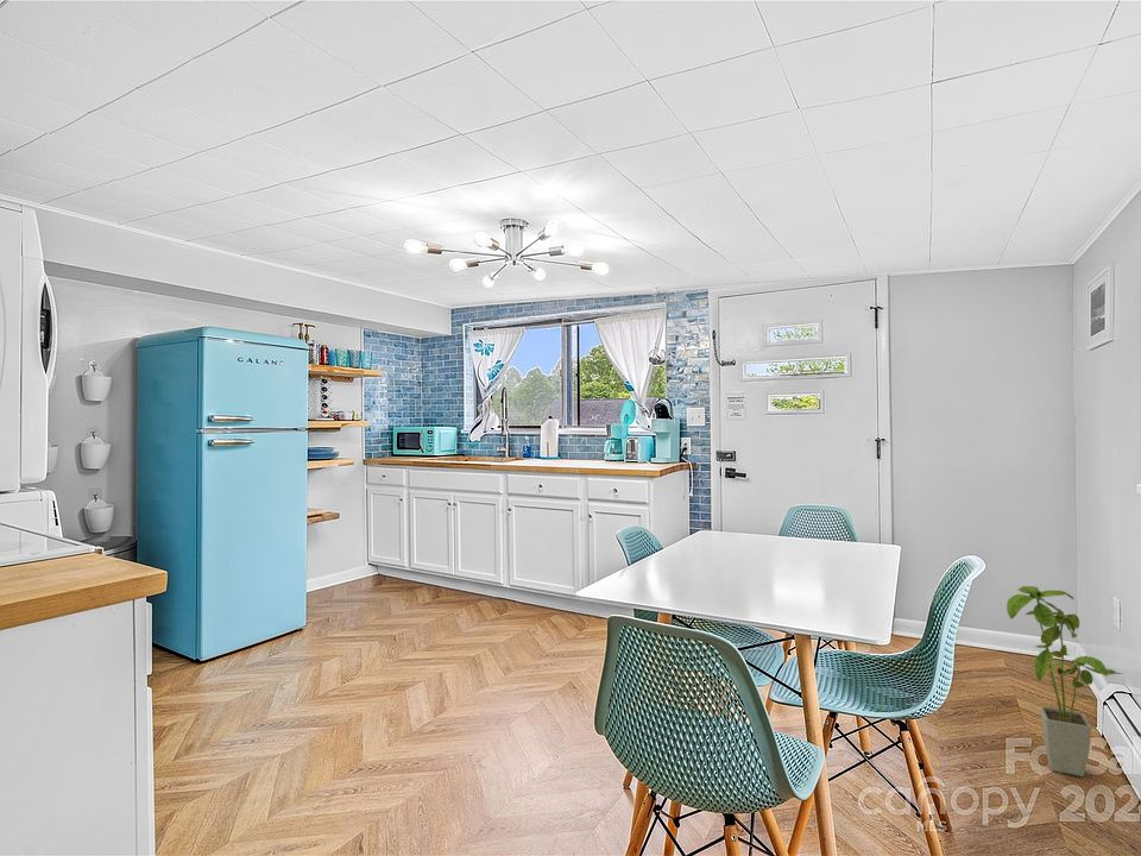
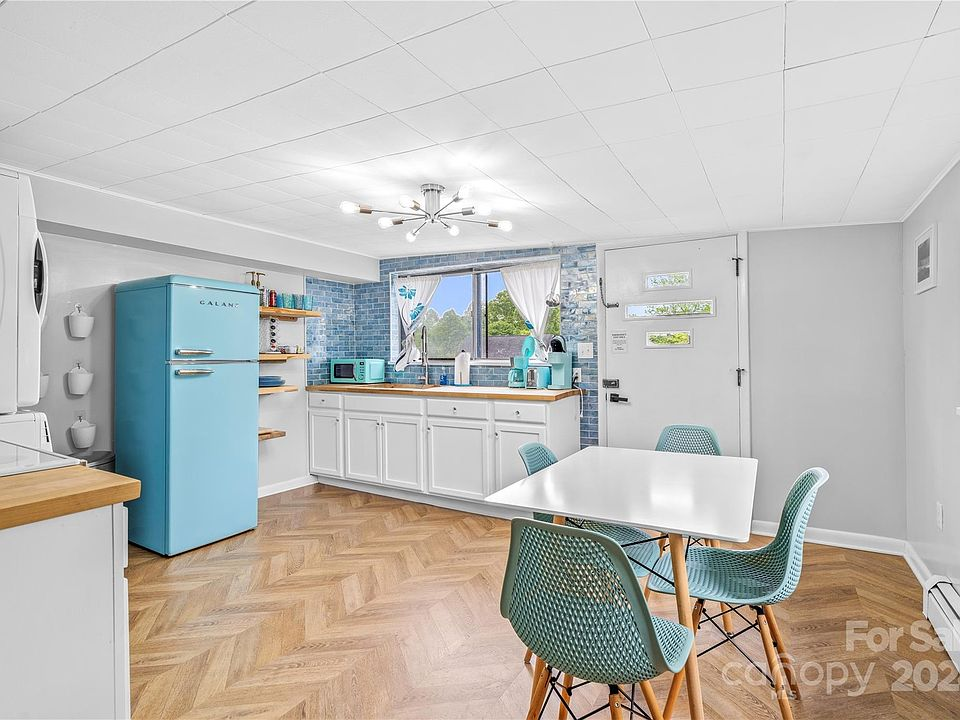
- house plant [1006,585,1123,778]
